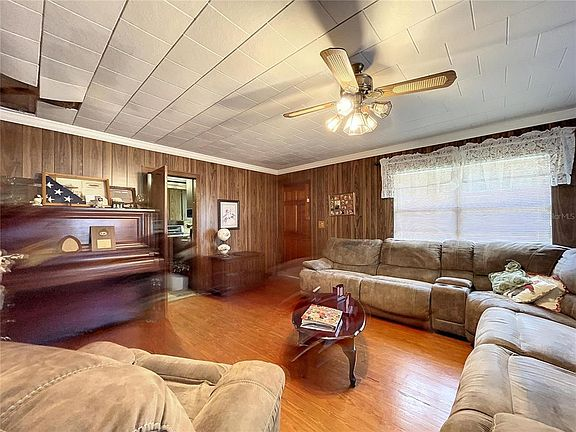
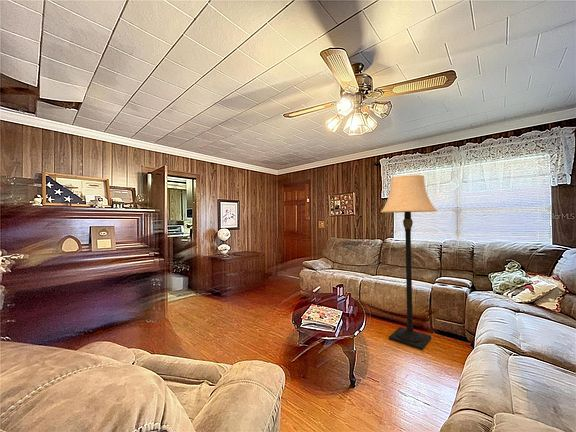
+ lamp [380,174,438,351]
